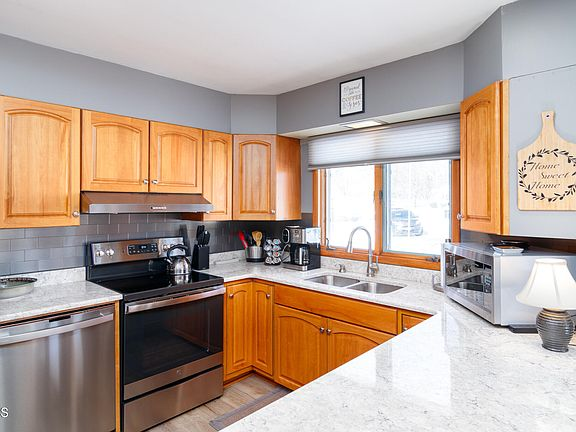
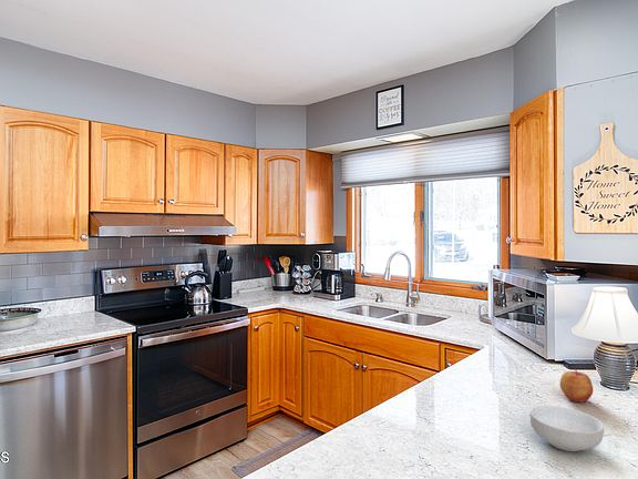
+ cereal bowl [529,405,605,452]
+ apple [558,368,594,402]
